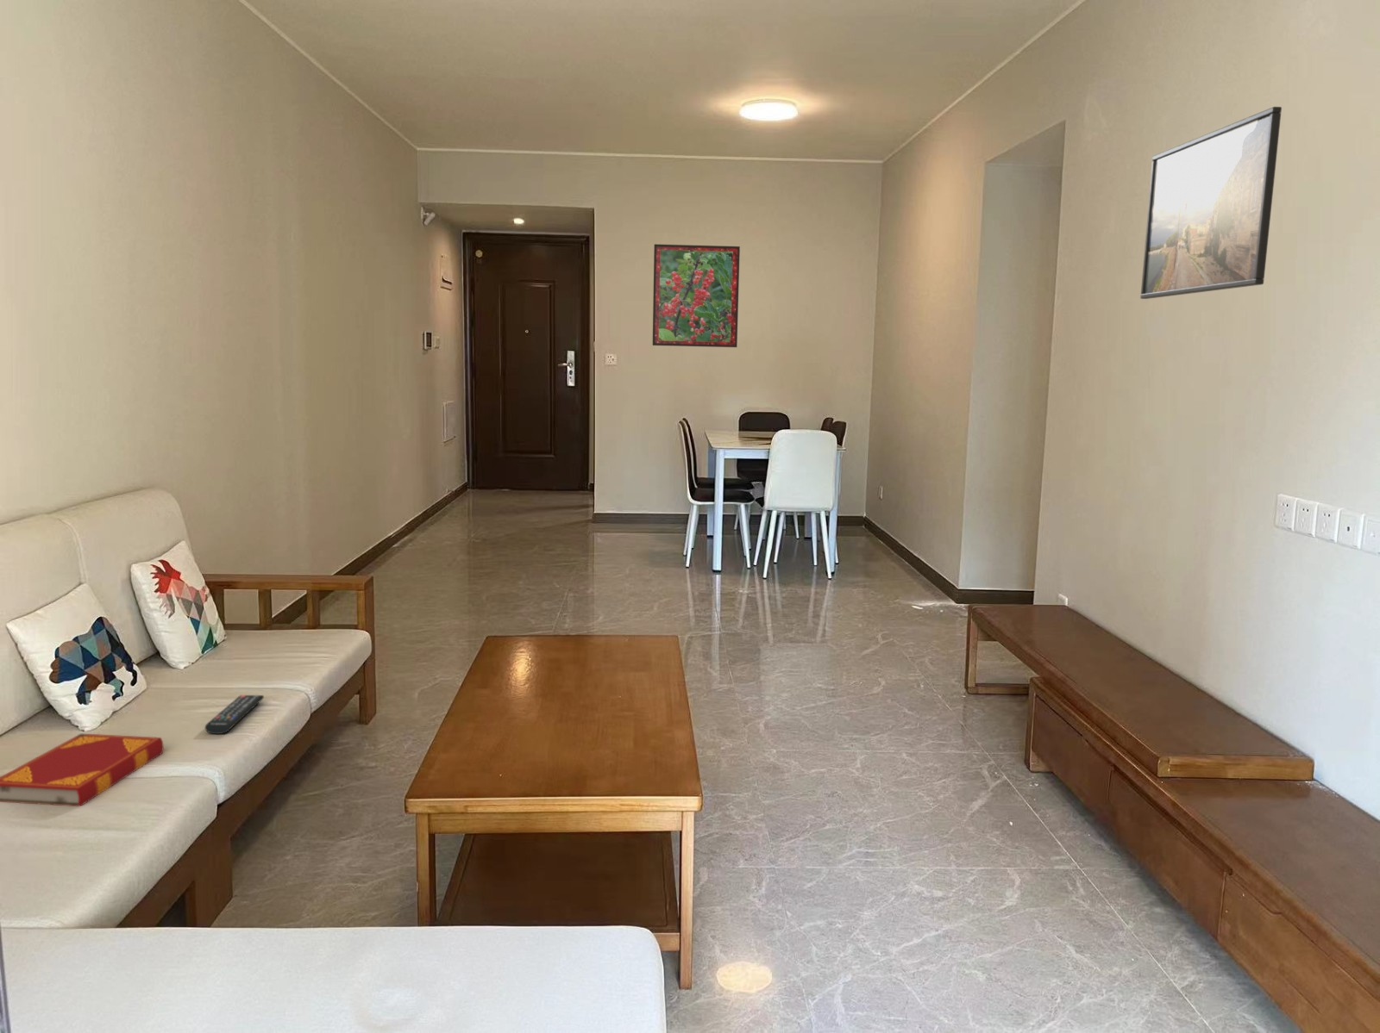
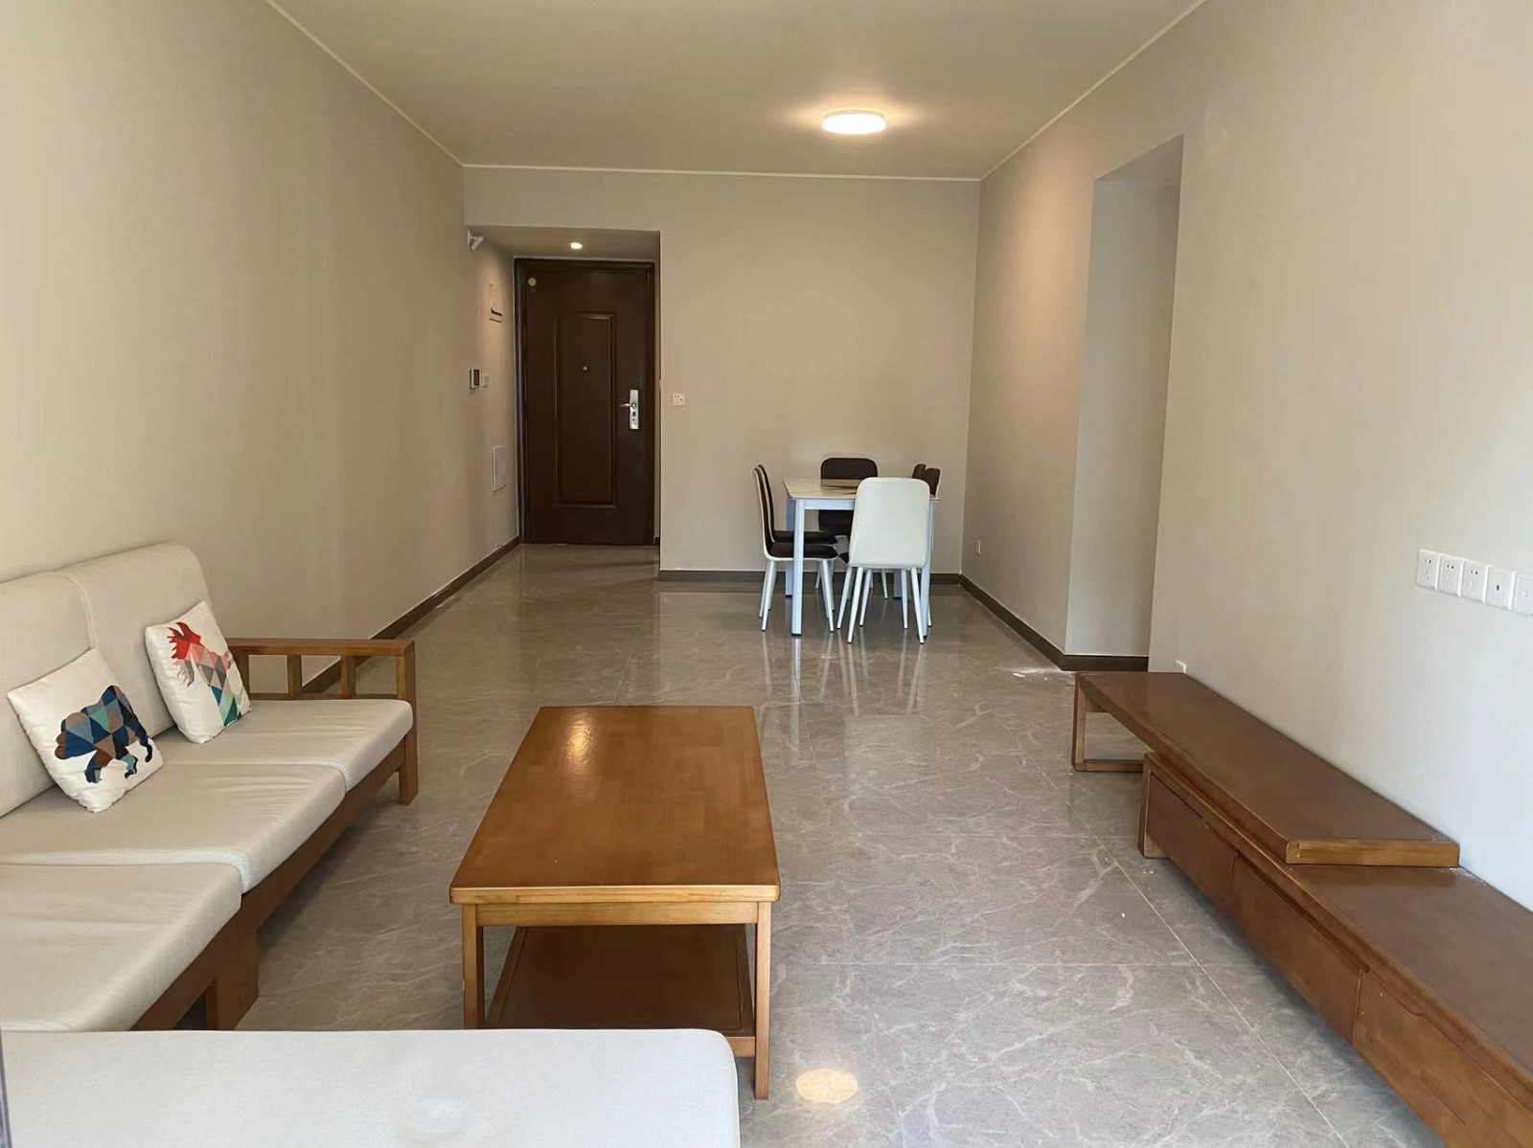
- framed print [1139,106,1282,299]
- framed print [653,244,740,348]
- remote control [204,694,265,735]
- hardback book [0,734,165,807]
